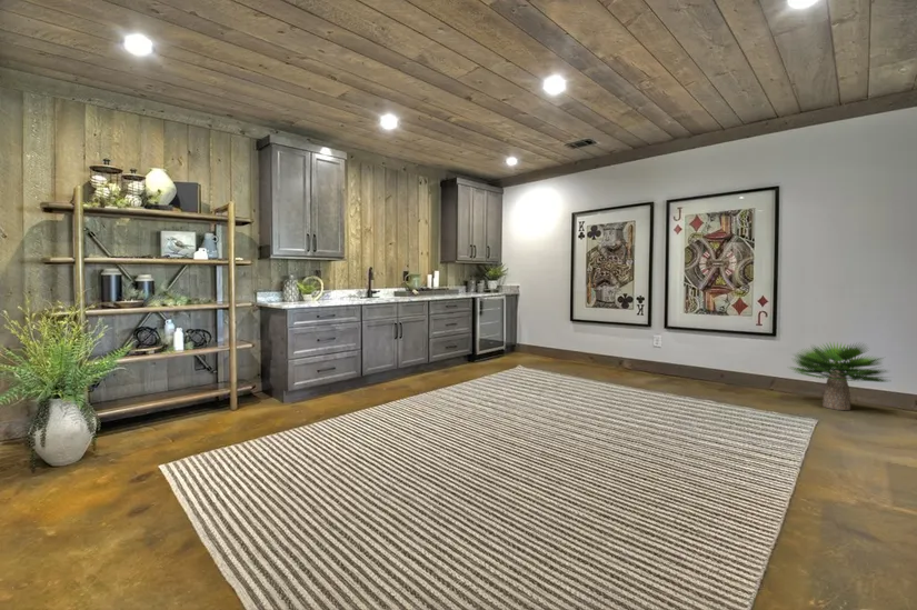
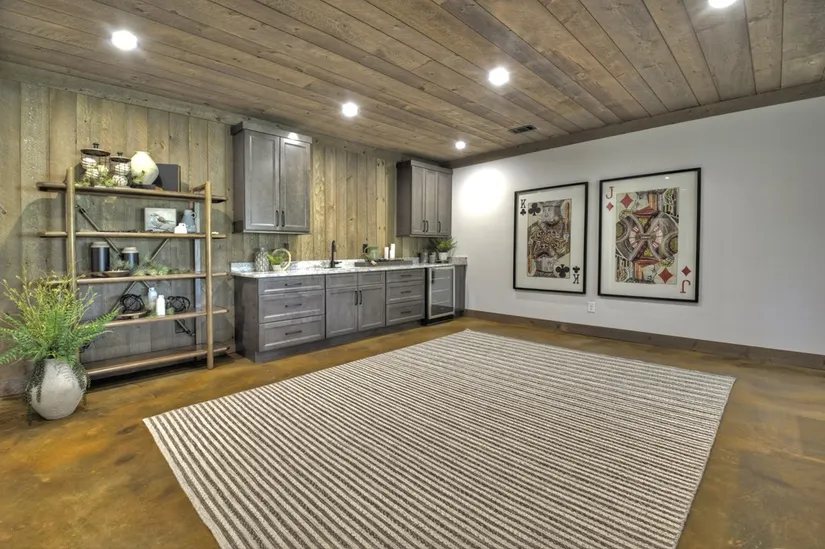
- potted plant [788,340,895,411]
